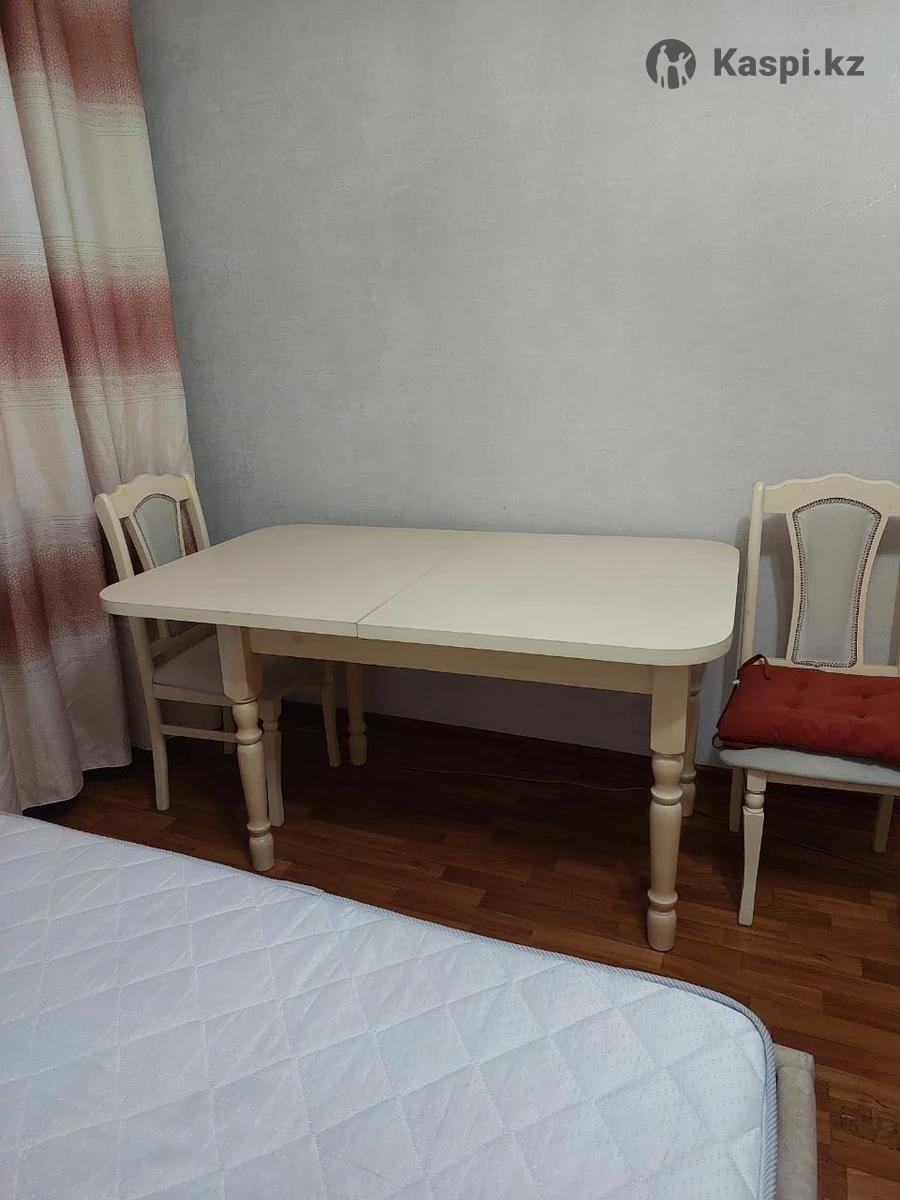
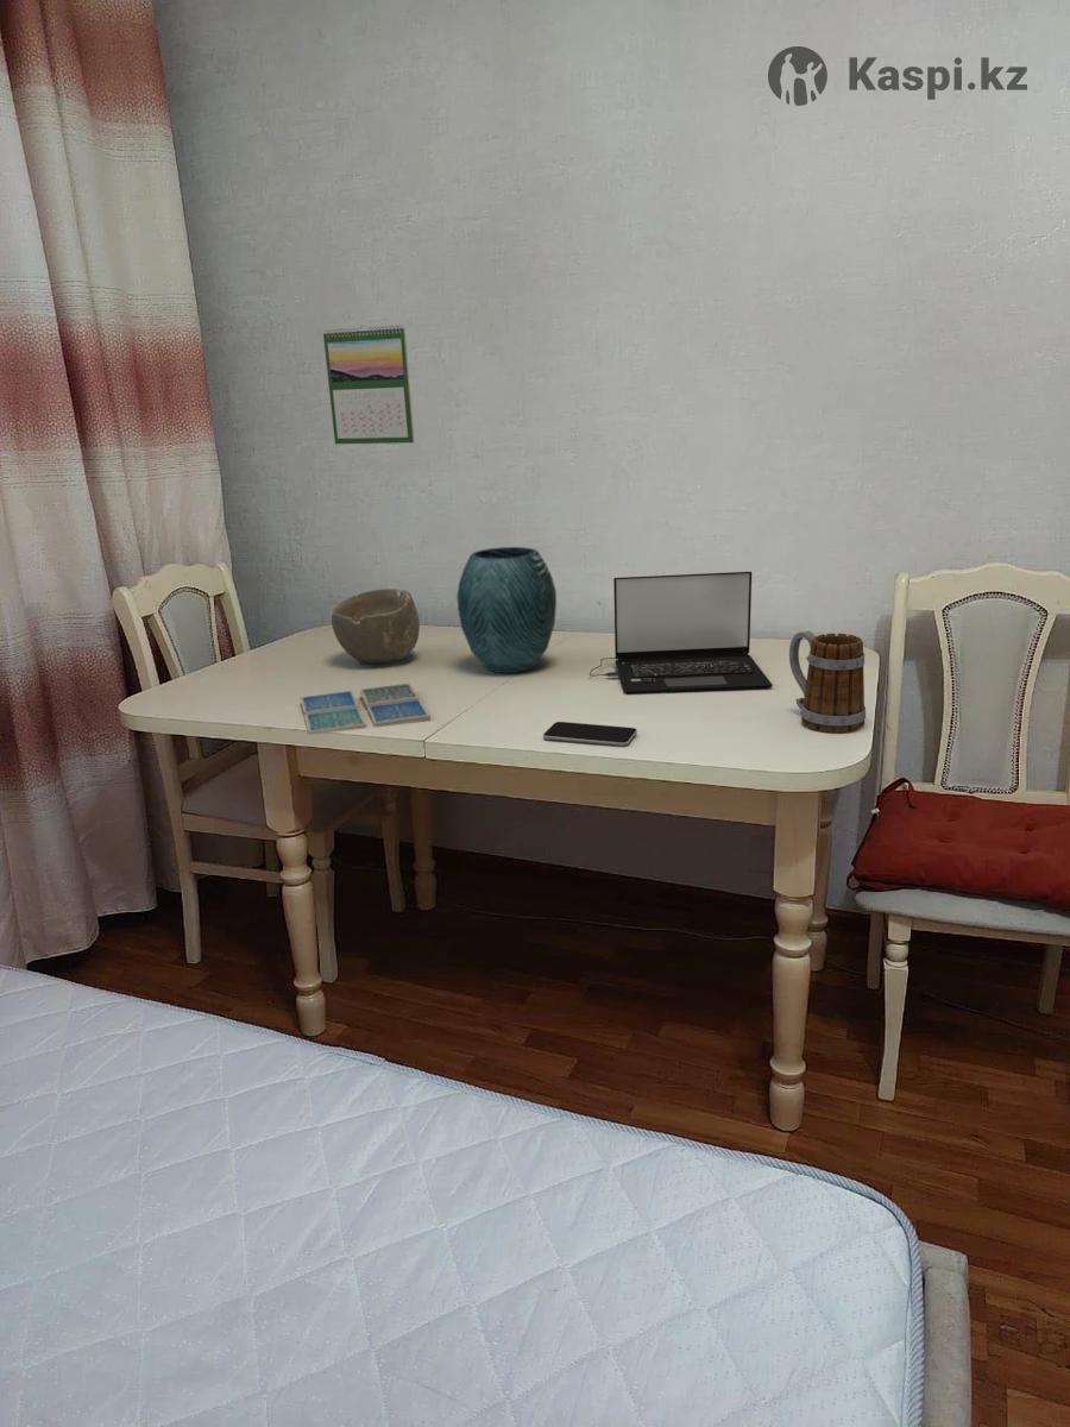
+ mug [788,630,867,734]
+ drink coaster [300,681,432,736]
+ bowl [331,587,421,665]
+ smartphone [542,721,638,747]
+ laptop [588,571,774,696]
+ calendar [322,323,415,445]
+ vase [455,546,558,674]
